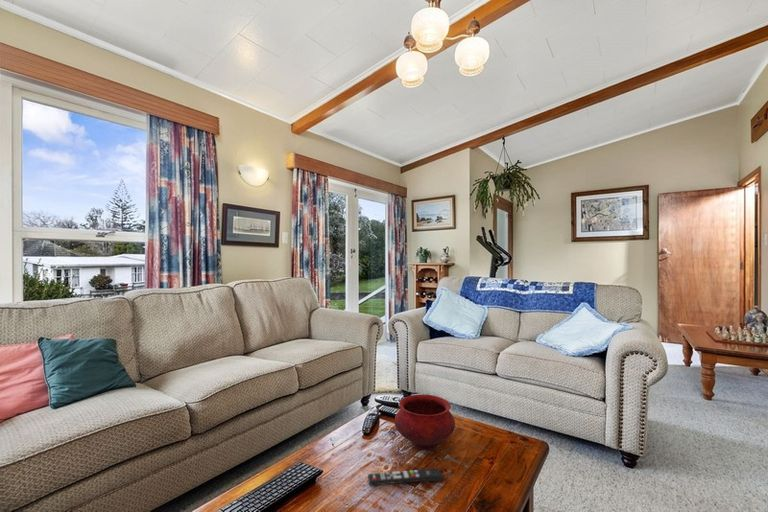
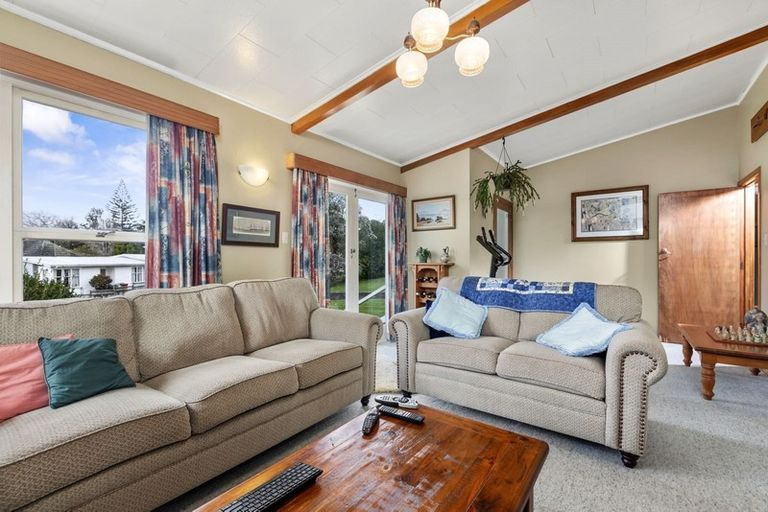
- bowl [394,393,456,451]
- remote control [367,468,444,487]
